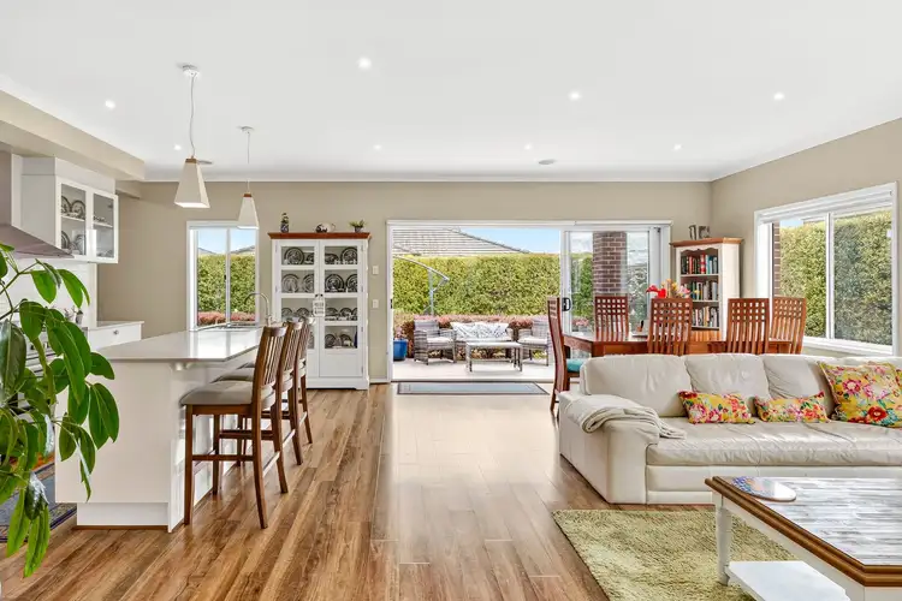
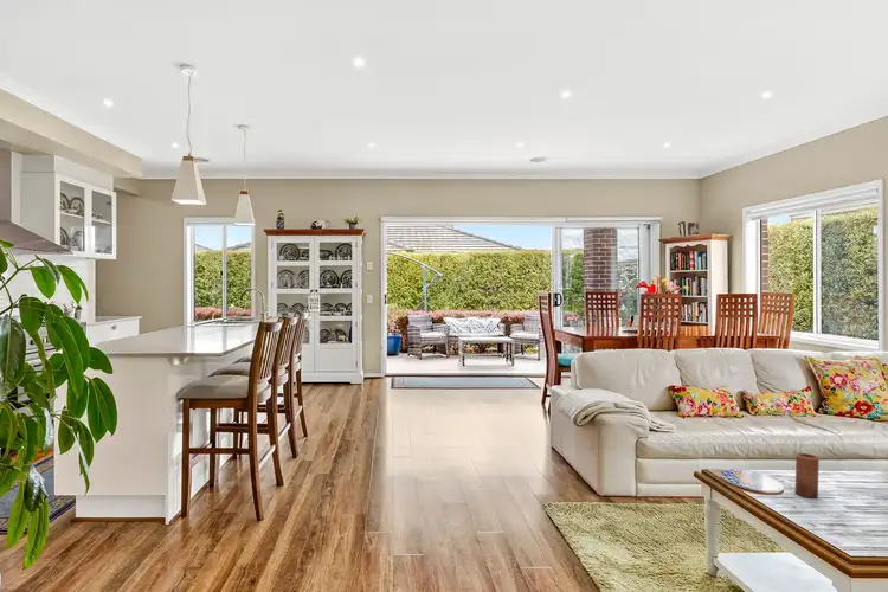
+ candle [794,452,821,498]
